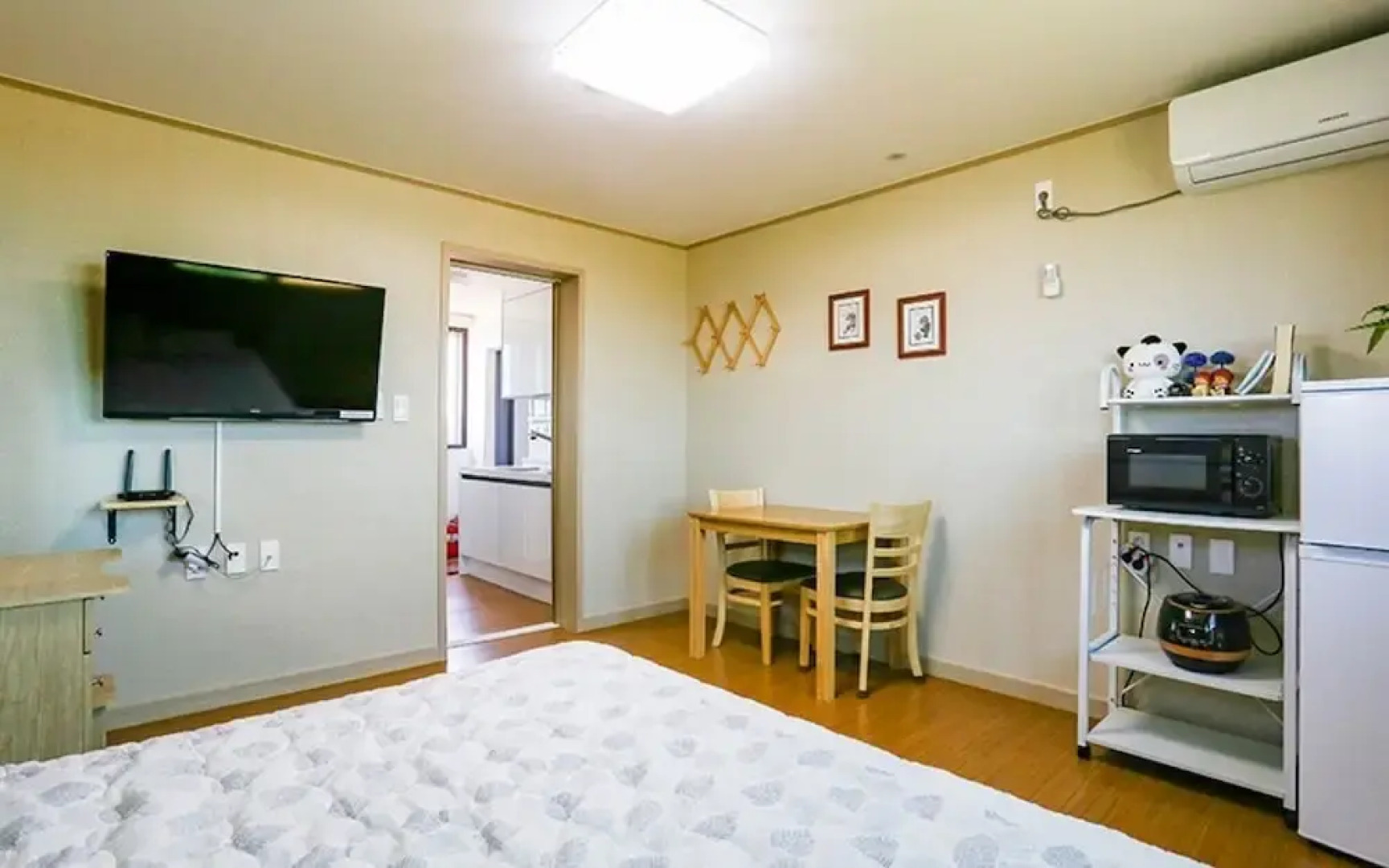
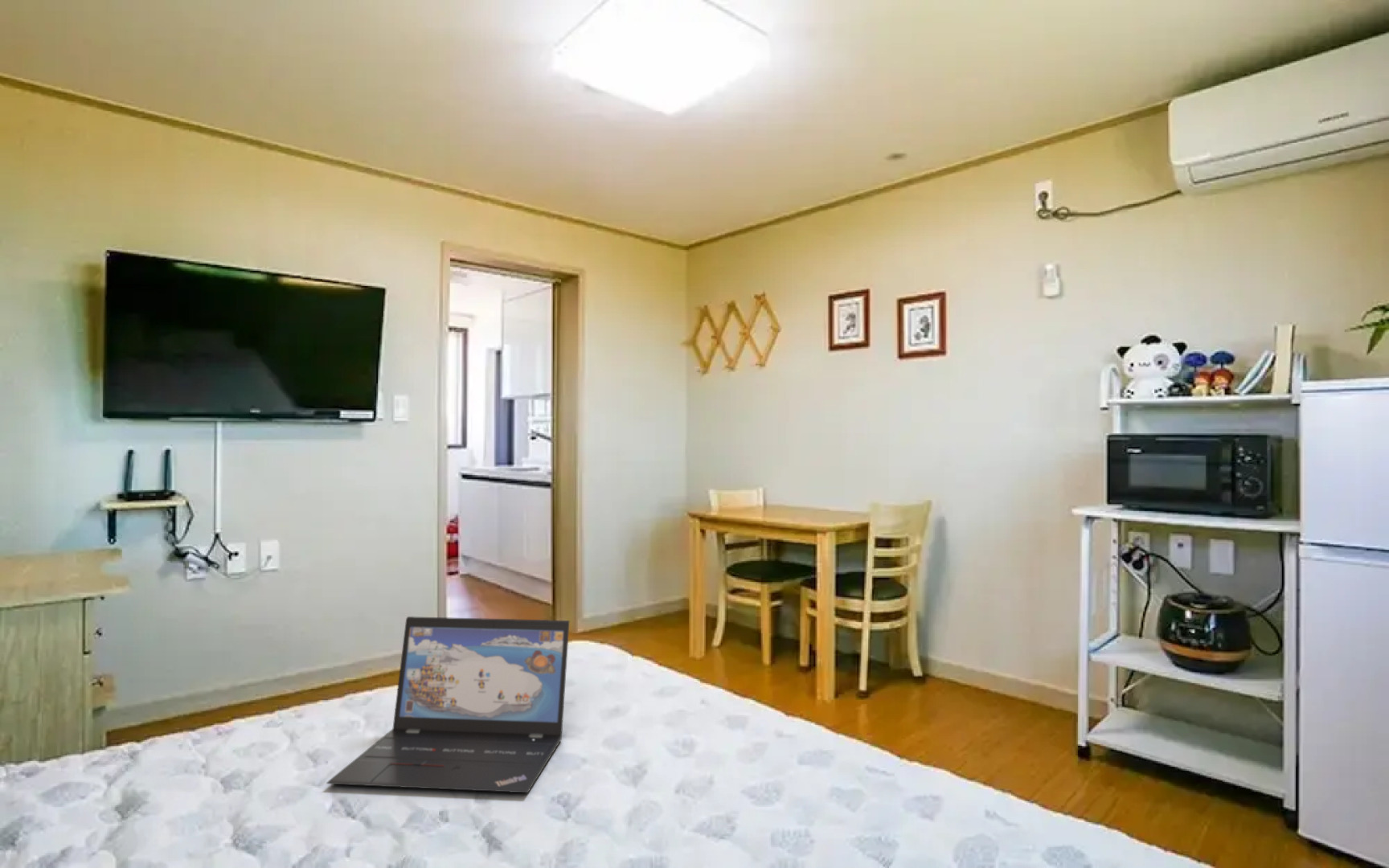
+ laptop [326,616,570,793]
